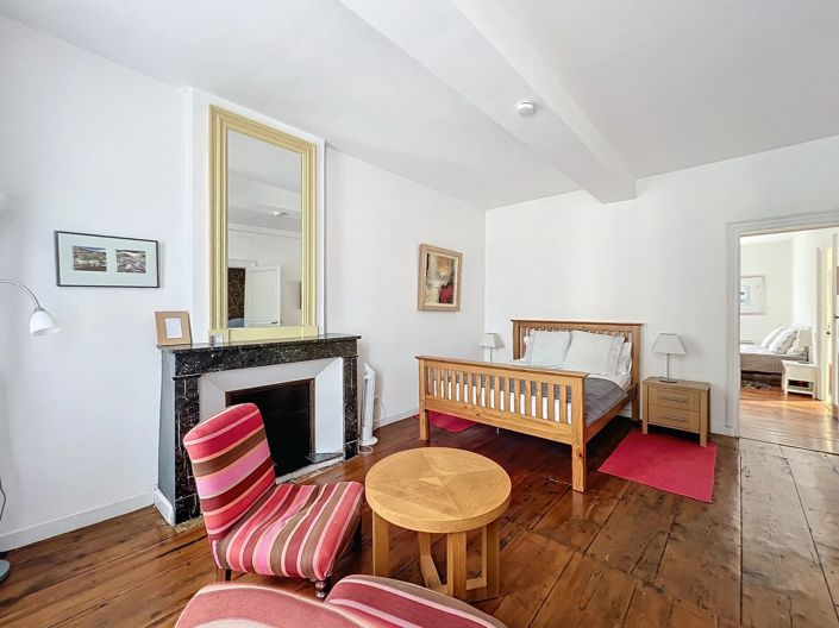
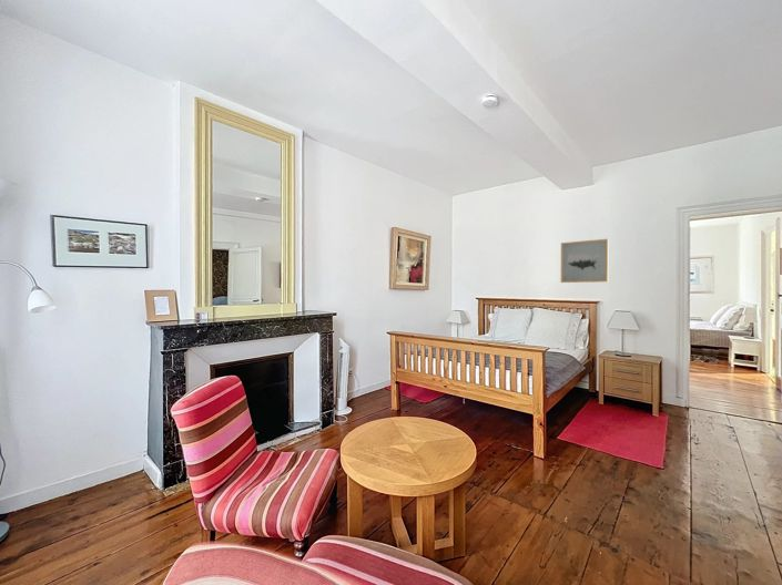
+ wall art [560,238,610,284]
